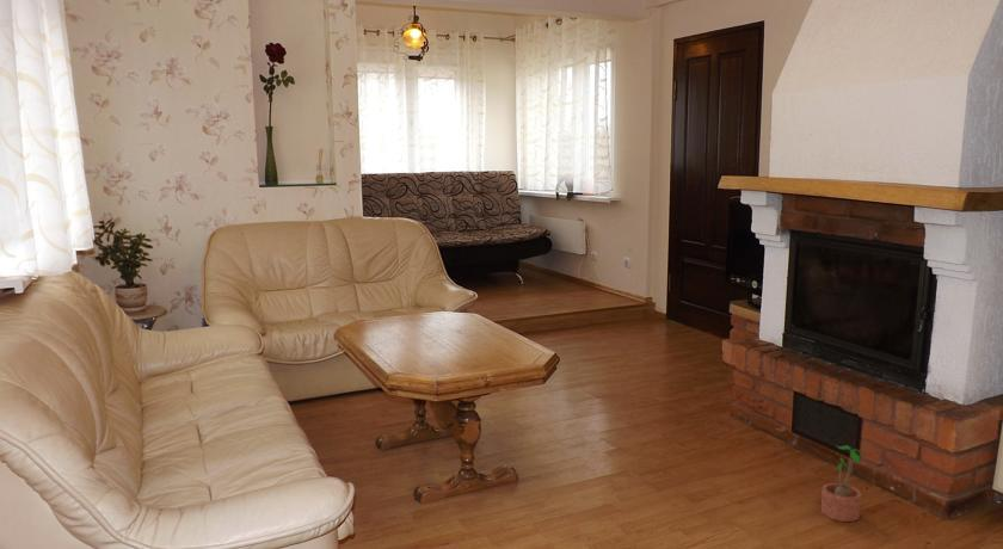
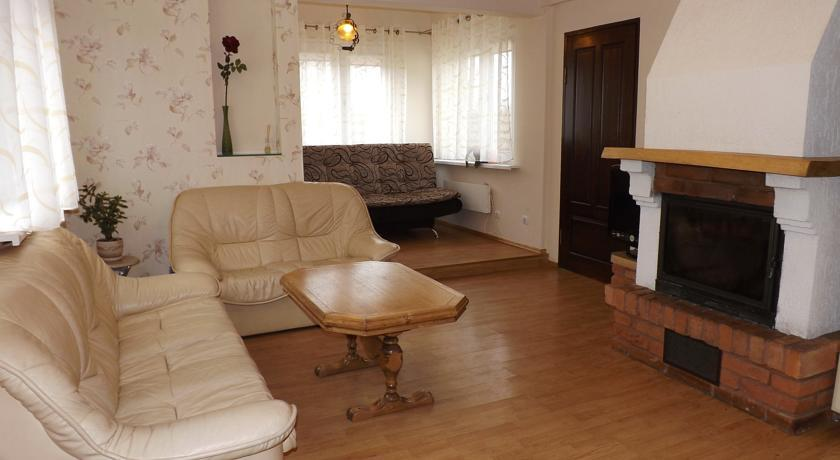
- potted plant [820,445,867,523]
